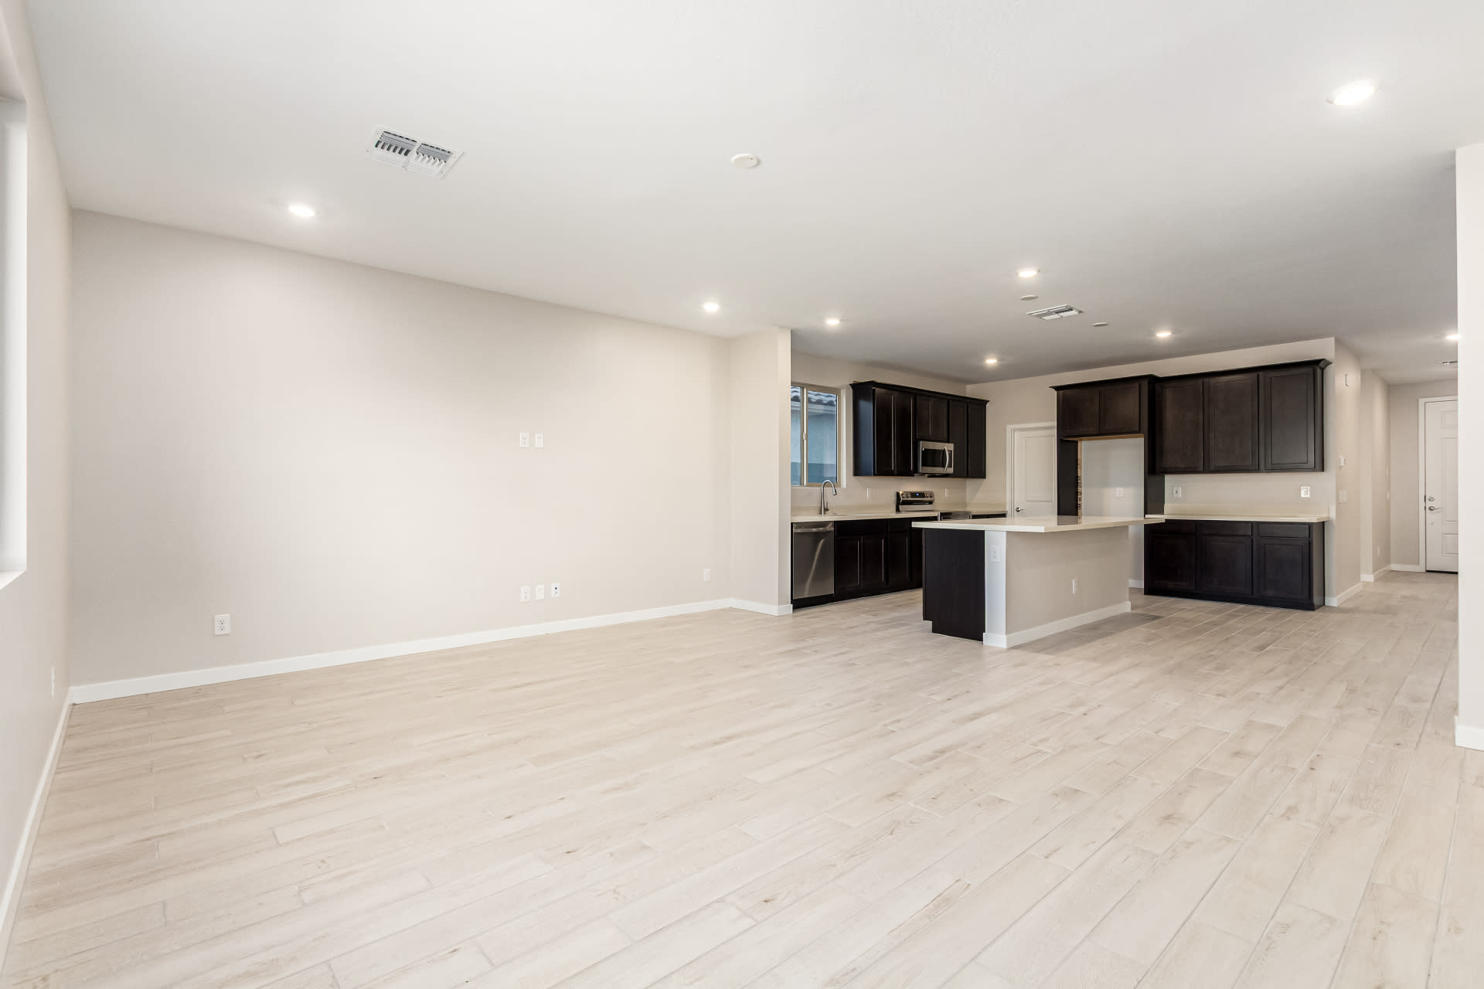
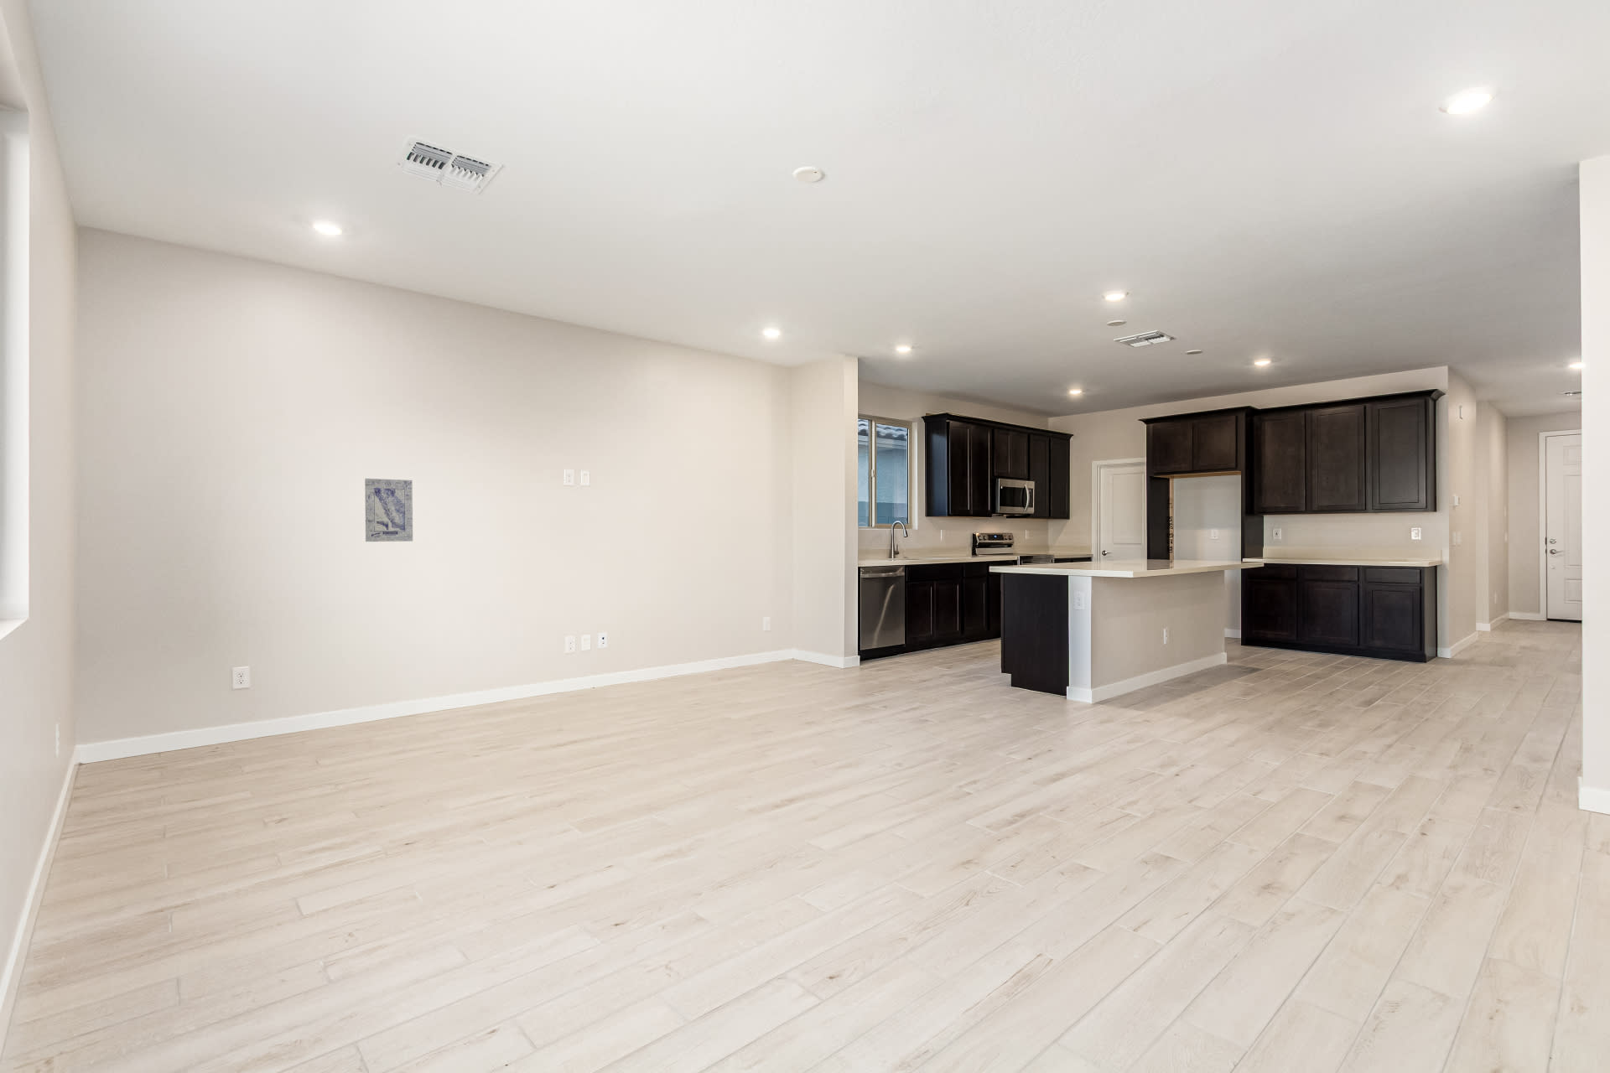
+ wall art [364,478,413,542]
